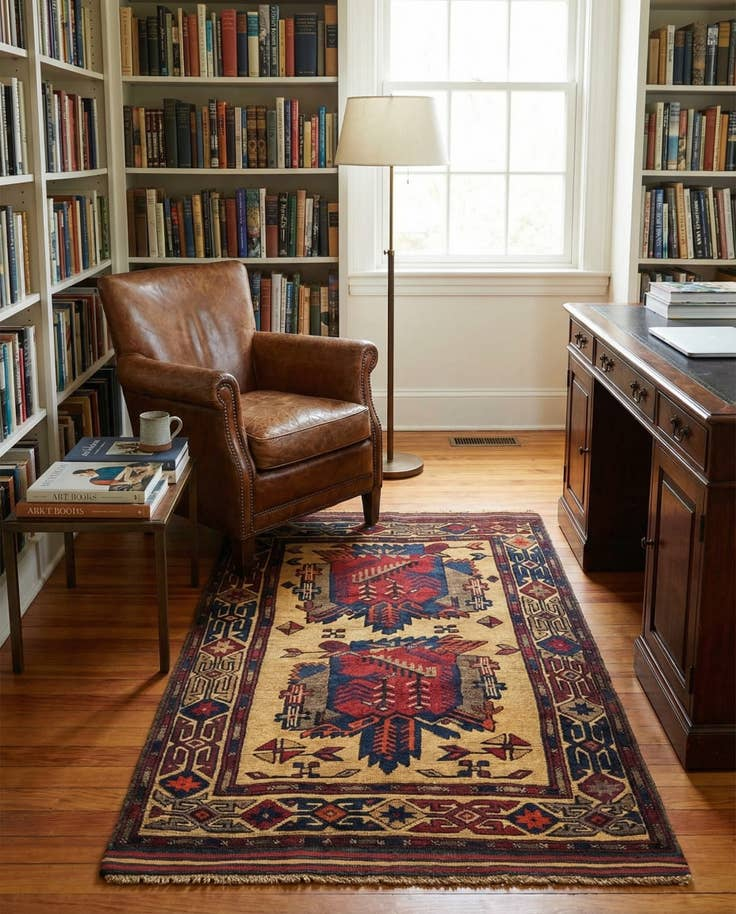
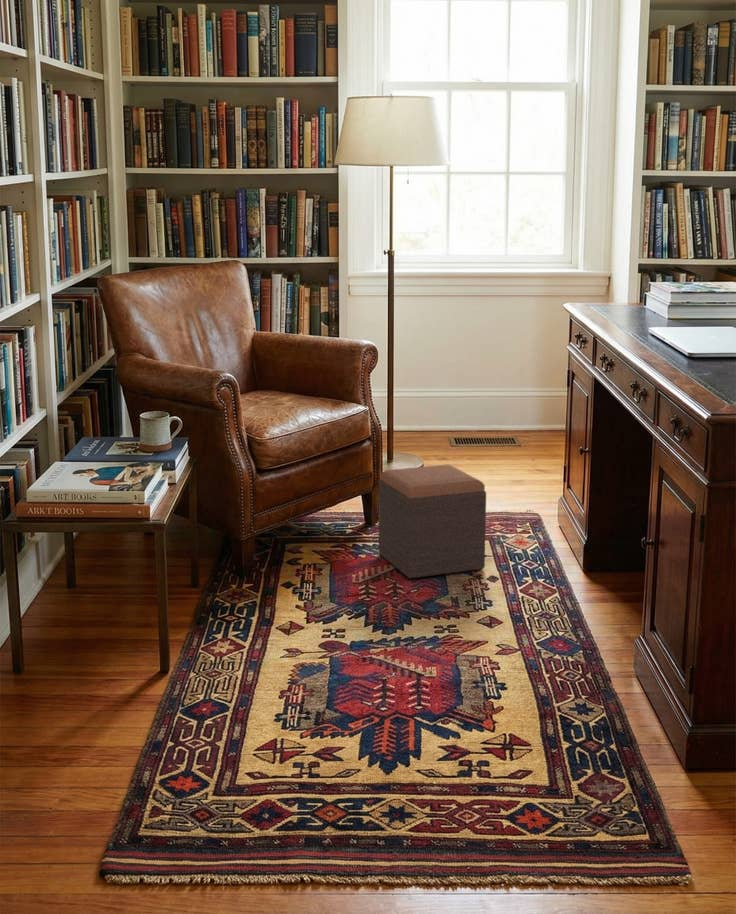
+ footstool [378,464,487,579]
